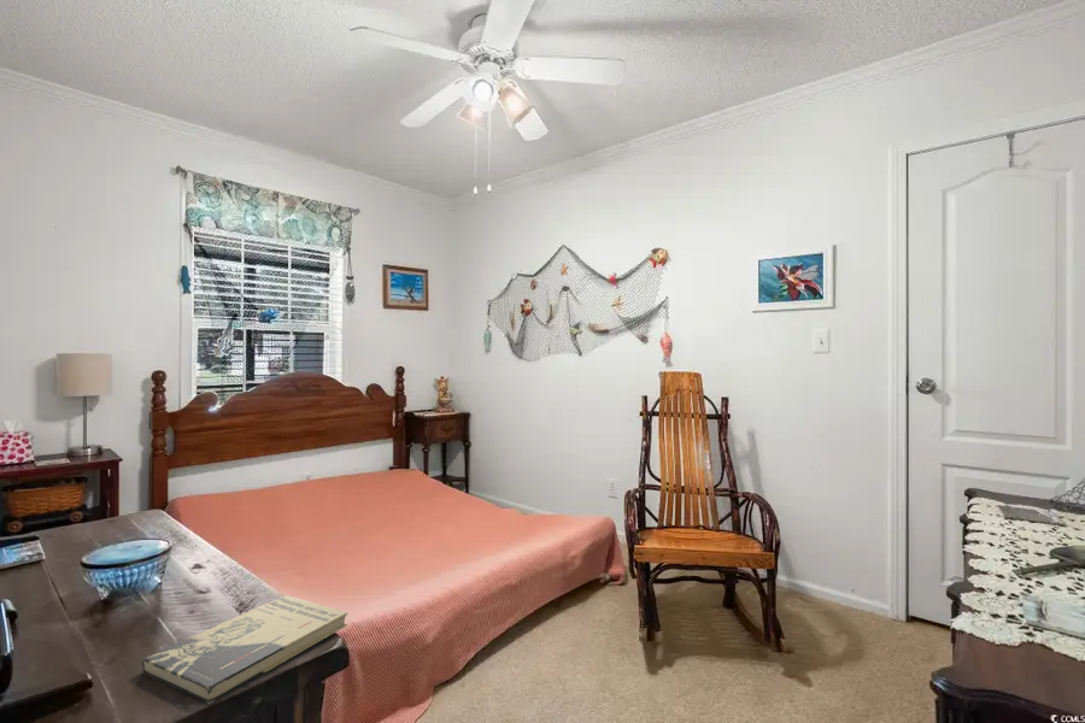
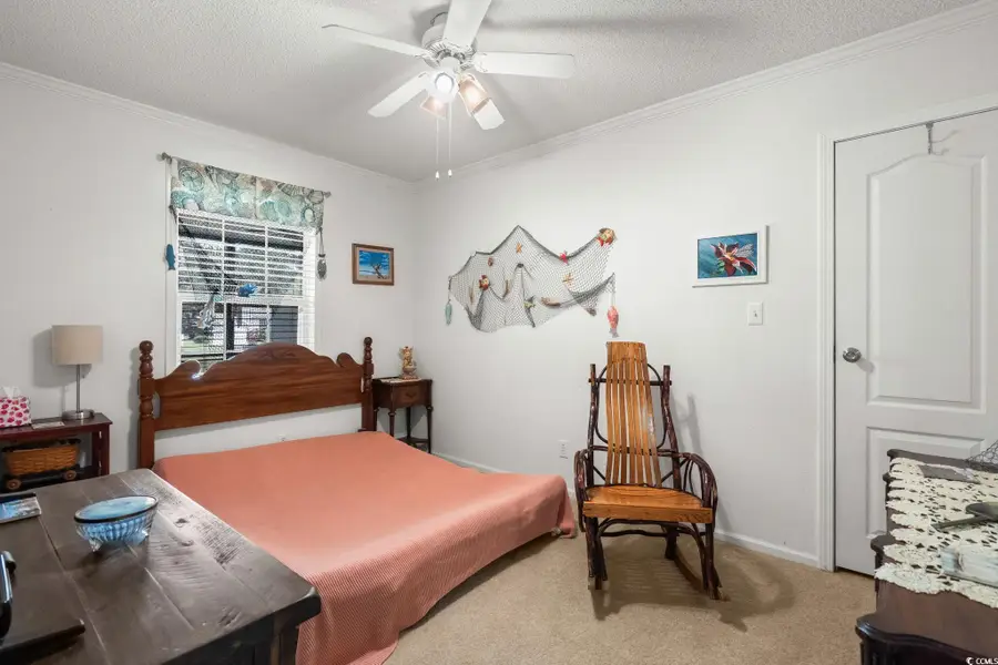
- book [141,594,348,705]
